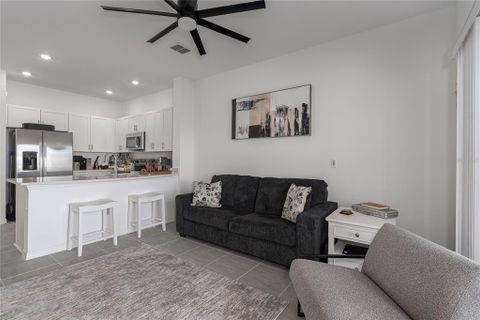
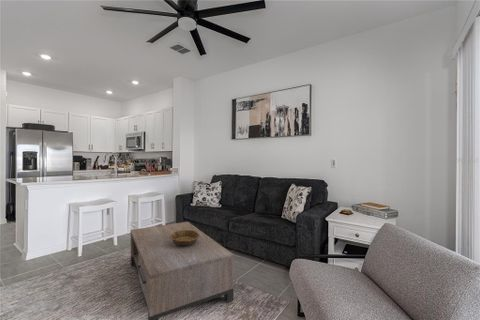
+ coffee table [130,221,235,320]
+ decorative bowl [170,230,200,246]
